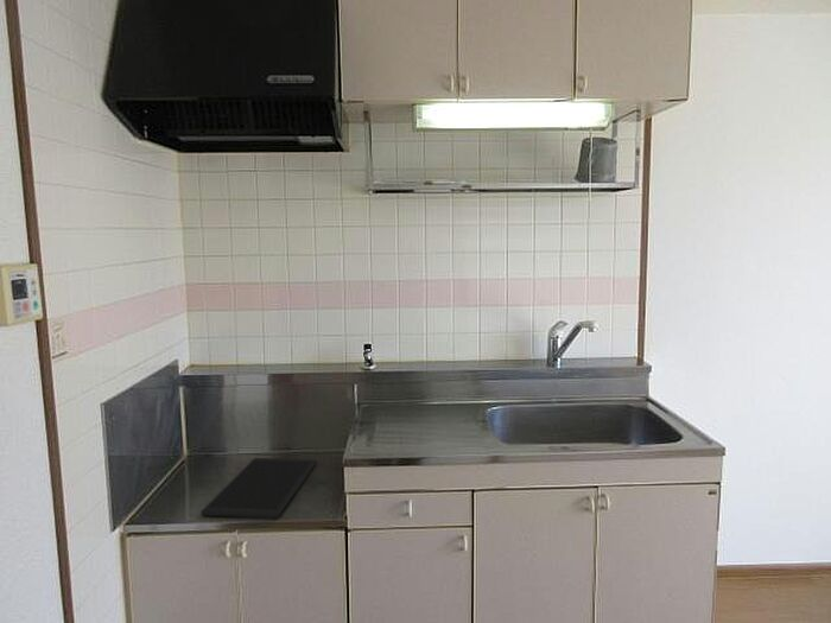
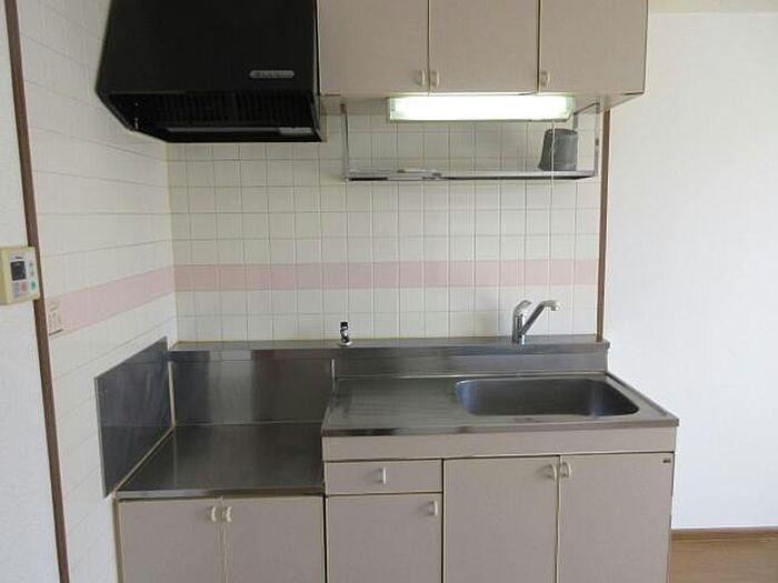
- cutting board [199,457,317,520]
